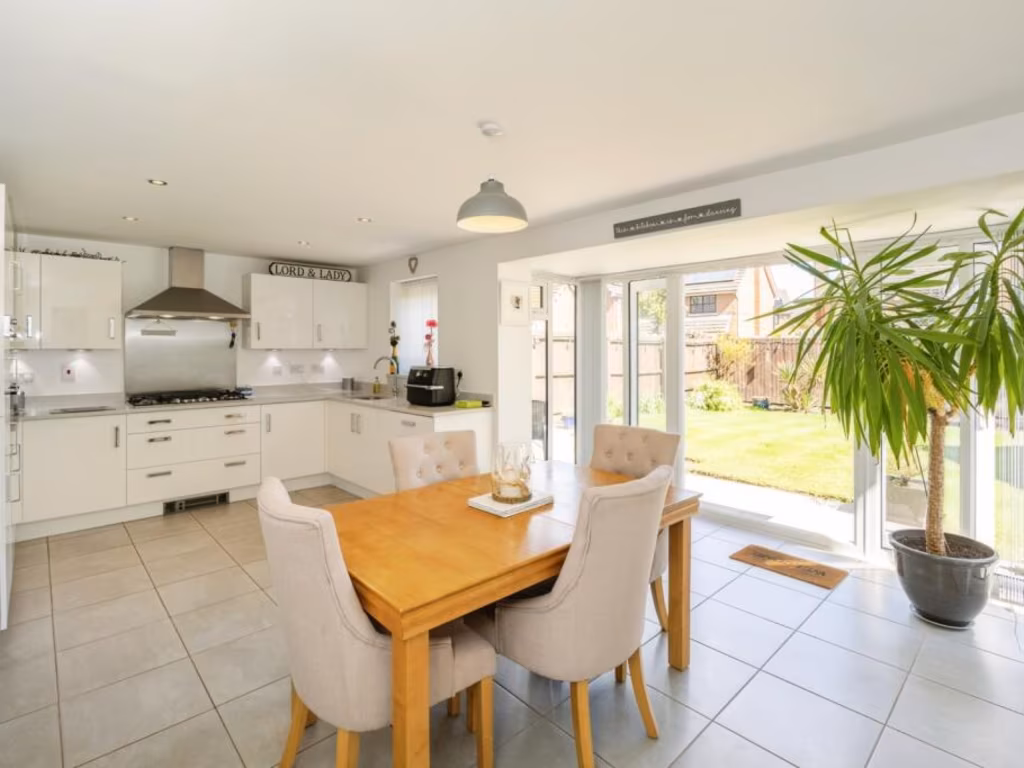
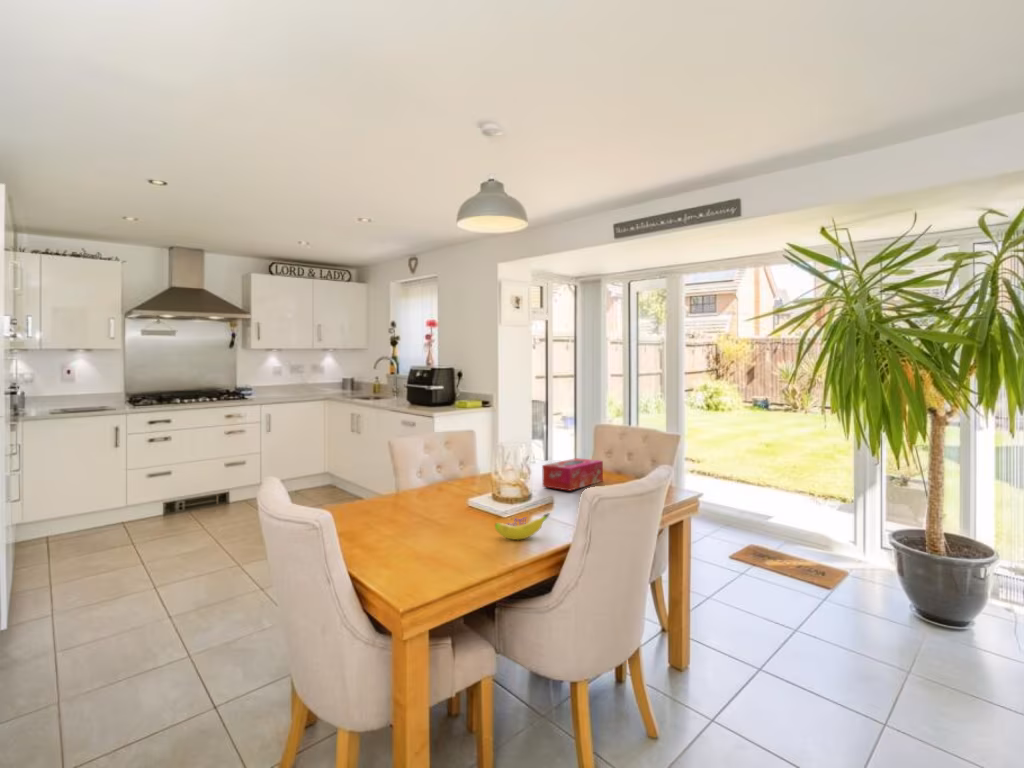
+ banana [494,512,551,541]
+ tissue box [541,457,604,492]
